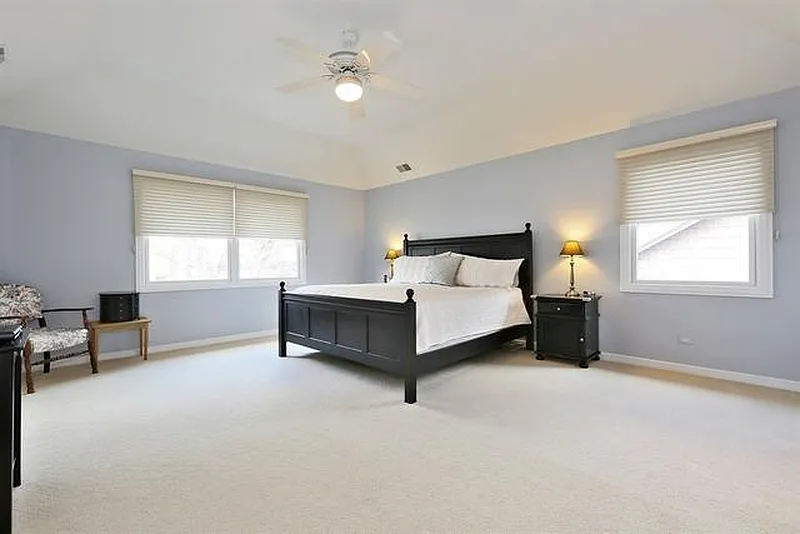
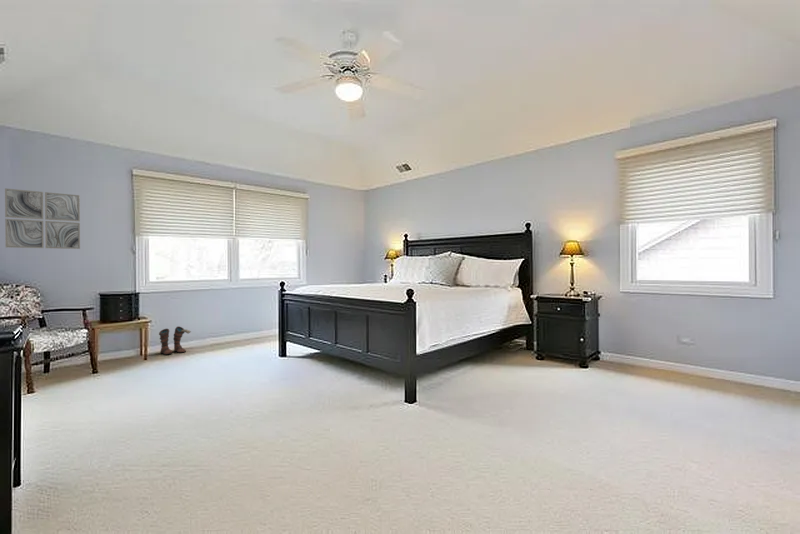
+ wall art [4,188,81,250]
+ boots [158,325,192,356]
